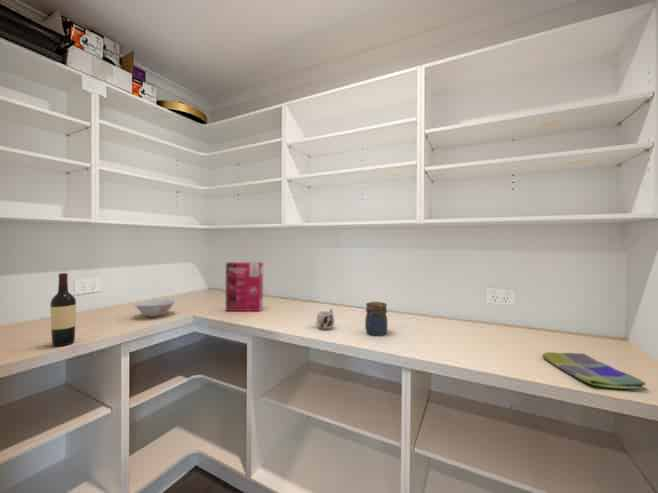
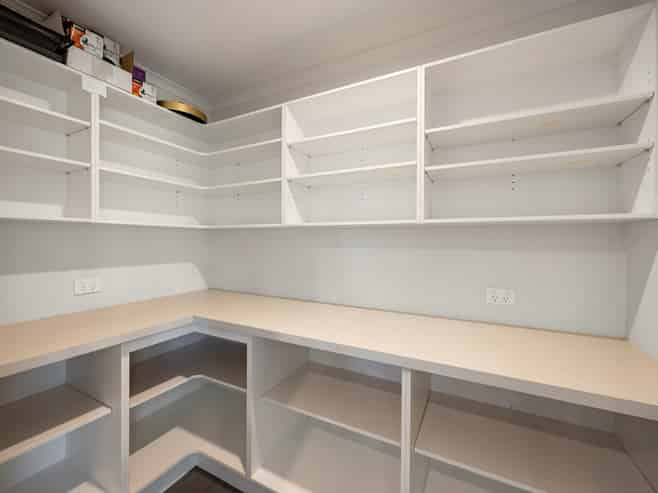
- wine bottle [49,272,77,347]
- cereal box [225,261,264,312]
- jar [364,301,388,337]
- bowl [133,298,177,318]
- mug [316,308,335,330]
- dish towel [541,351,649,391]
